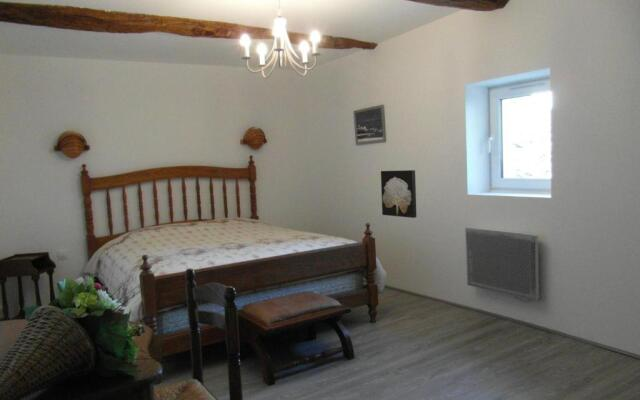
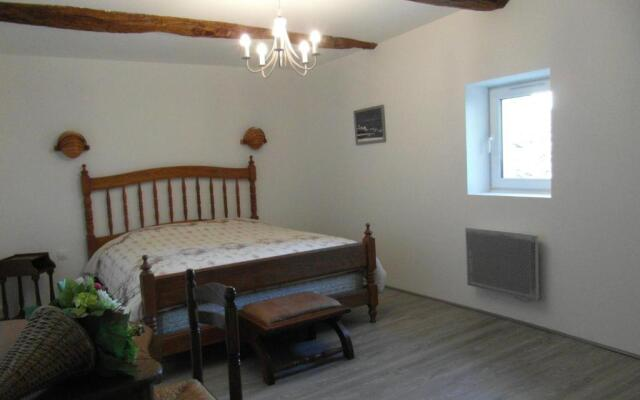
- wall art [380,169,417,219]
